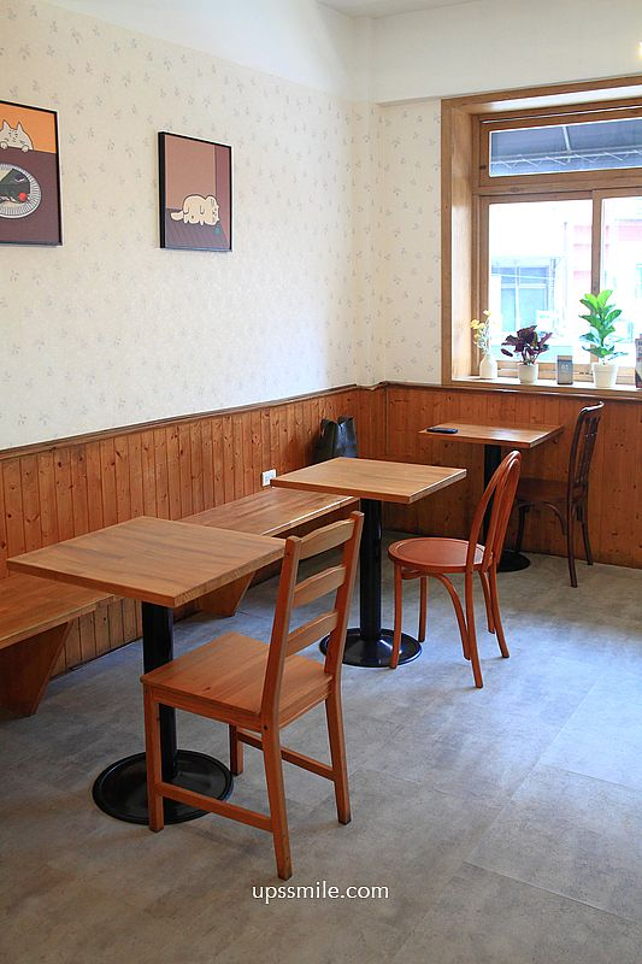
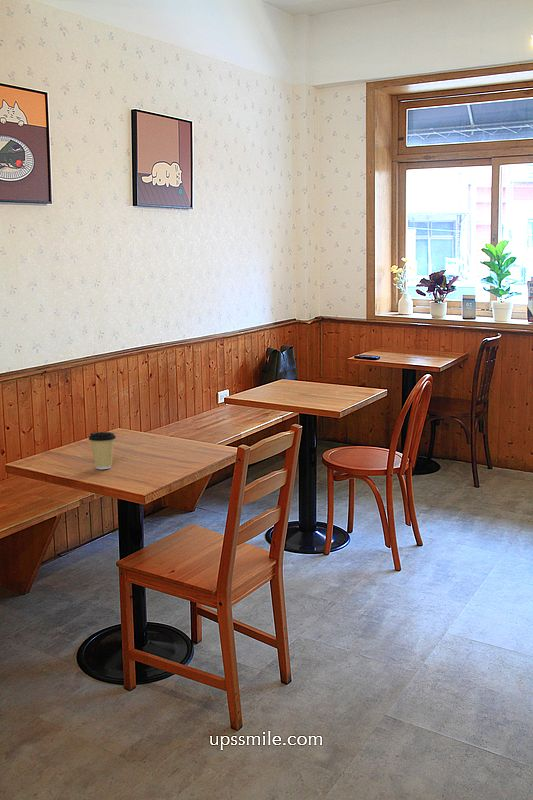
+ coffee cup [88,431,117,470]
